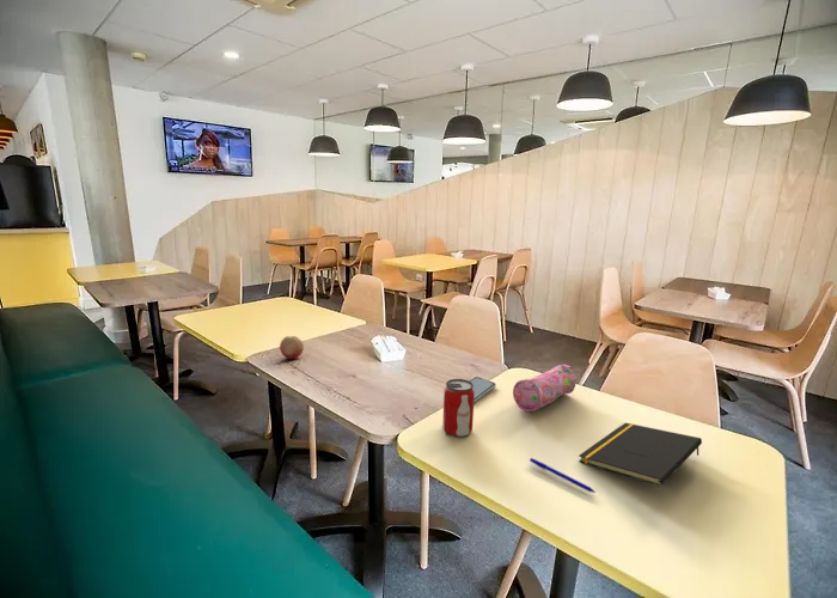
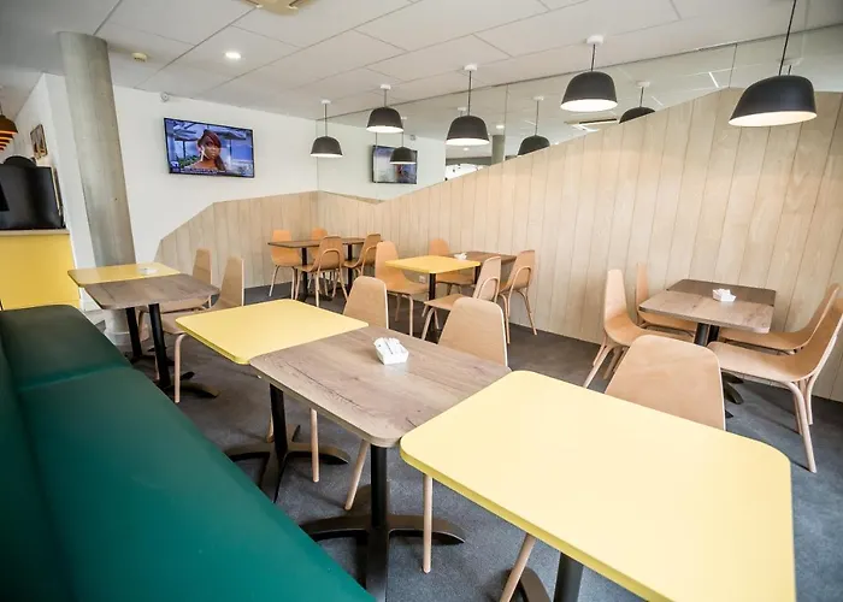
- notepad [578,422,703,487]
- beverage can [441,378,475,438]
- fruit [279,335,305,360]
- pencil case [512,364,578,413]
- pen [529,457,597,494]
- smartphone [469,376,497,404]
